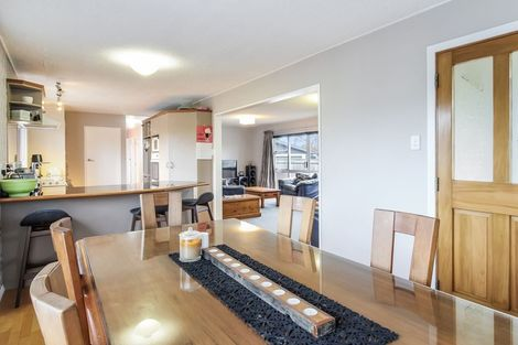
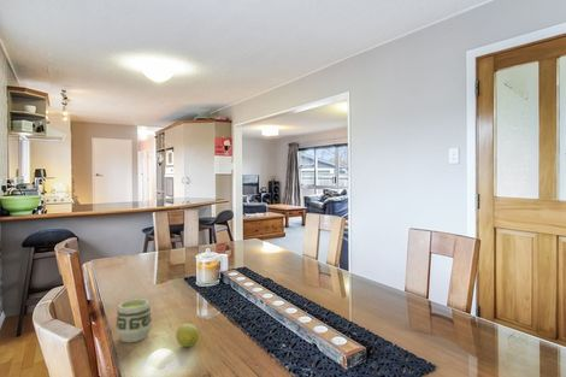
+ fruit [175,323,200,348]
+ cup [114,298,153,343]
